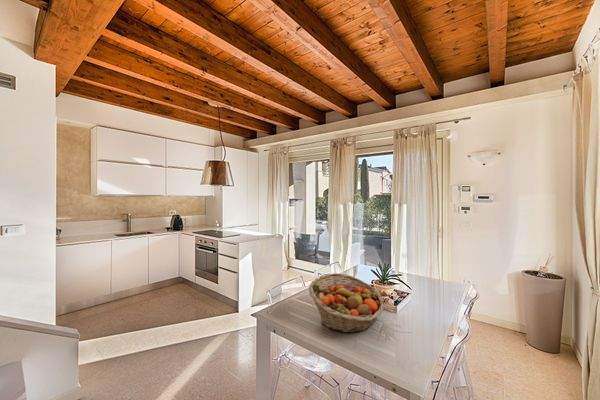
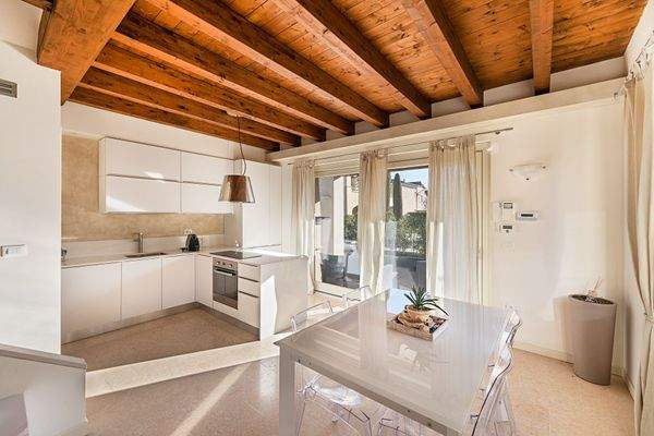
- fruit basket [308,272,386,334]
